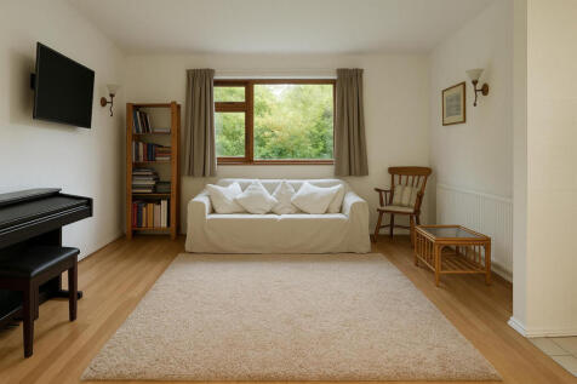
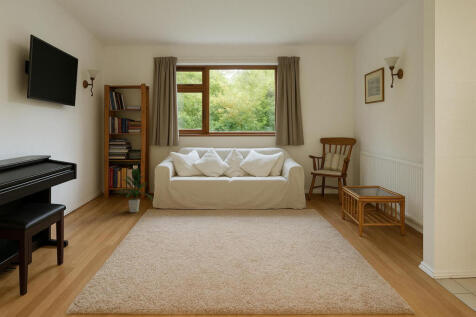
+ indoor plant [117,166,155,213]
